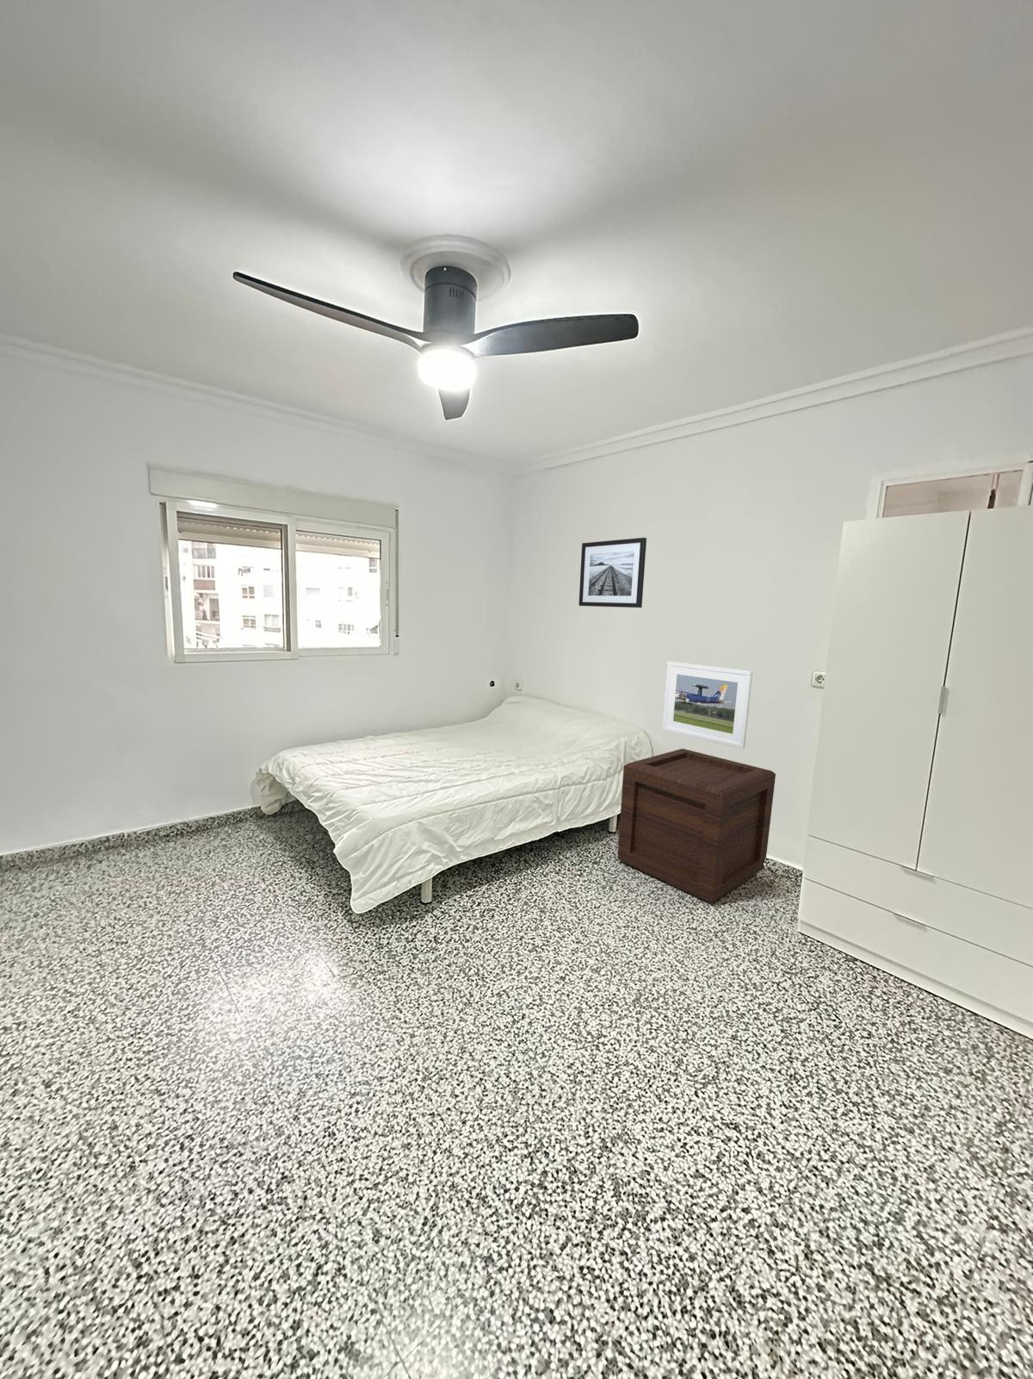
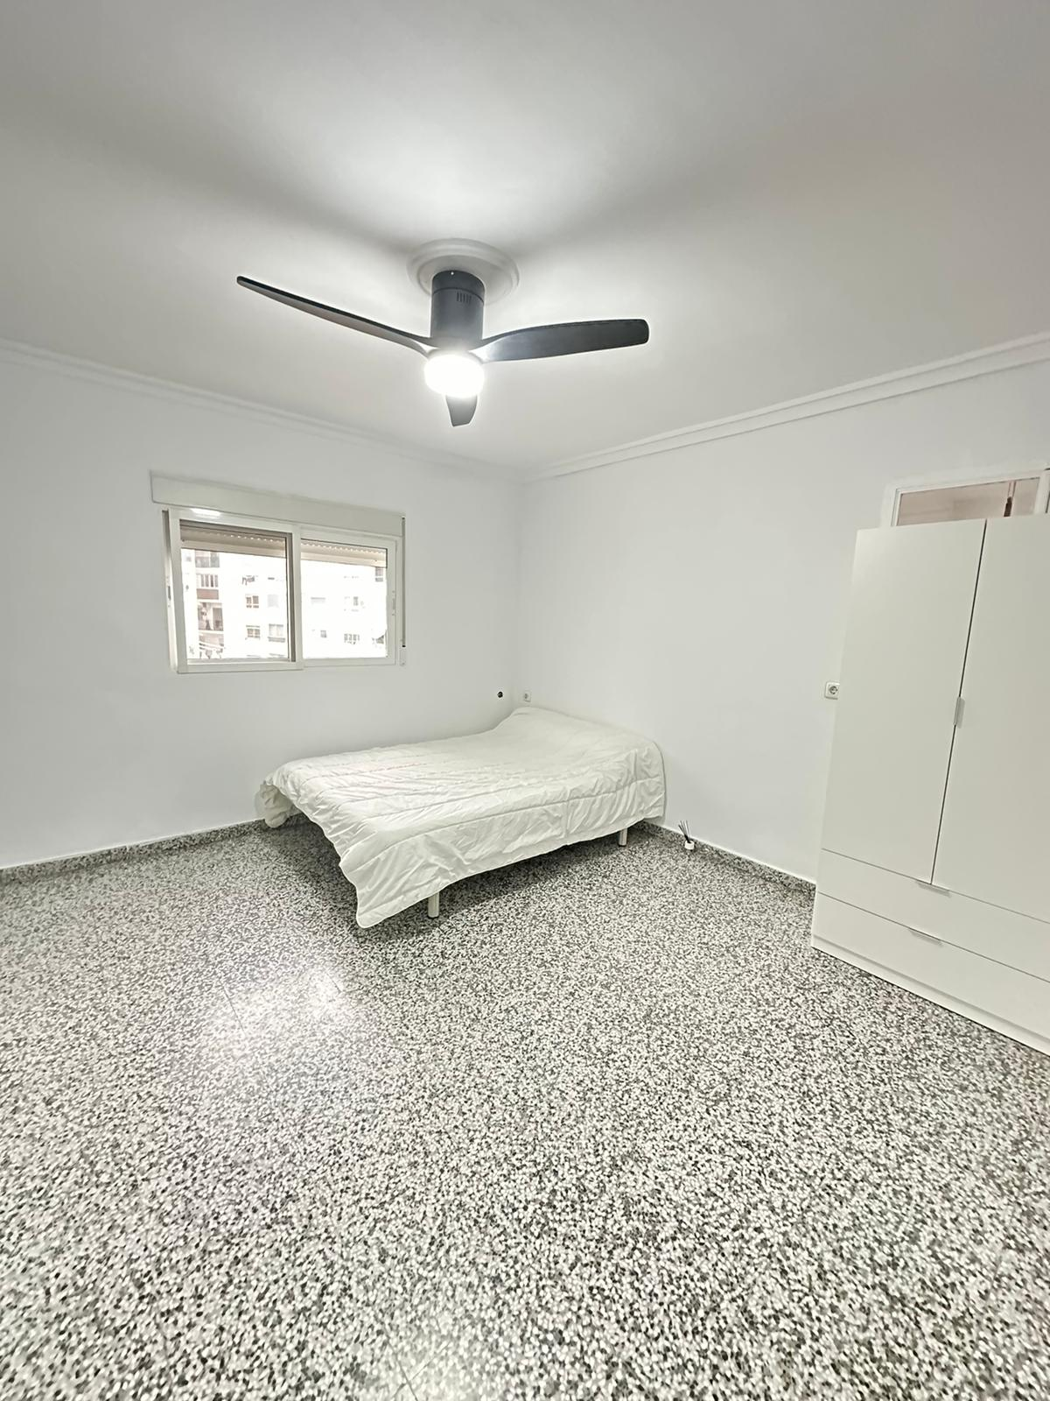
- wall art [577,537,648,608]
- wooden crate [616,748,777,904]
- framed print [661,661,753,750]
